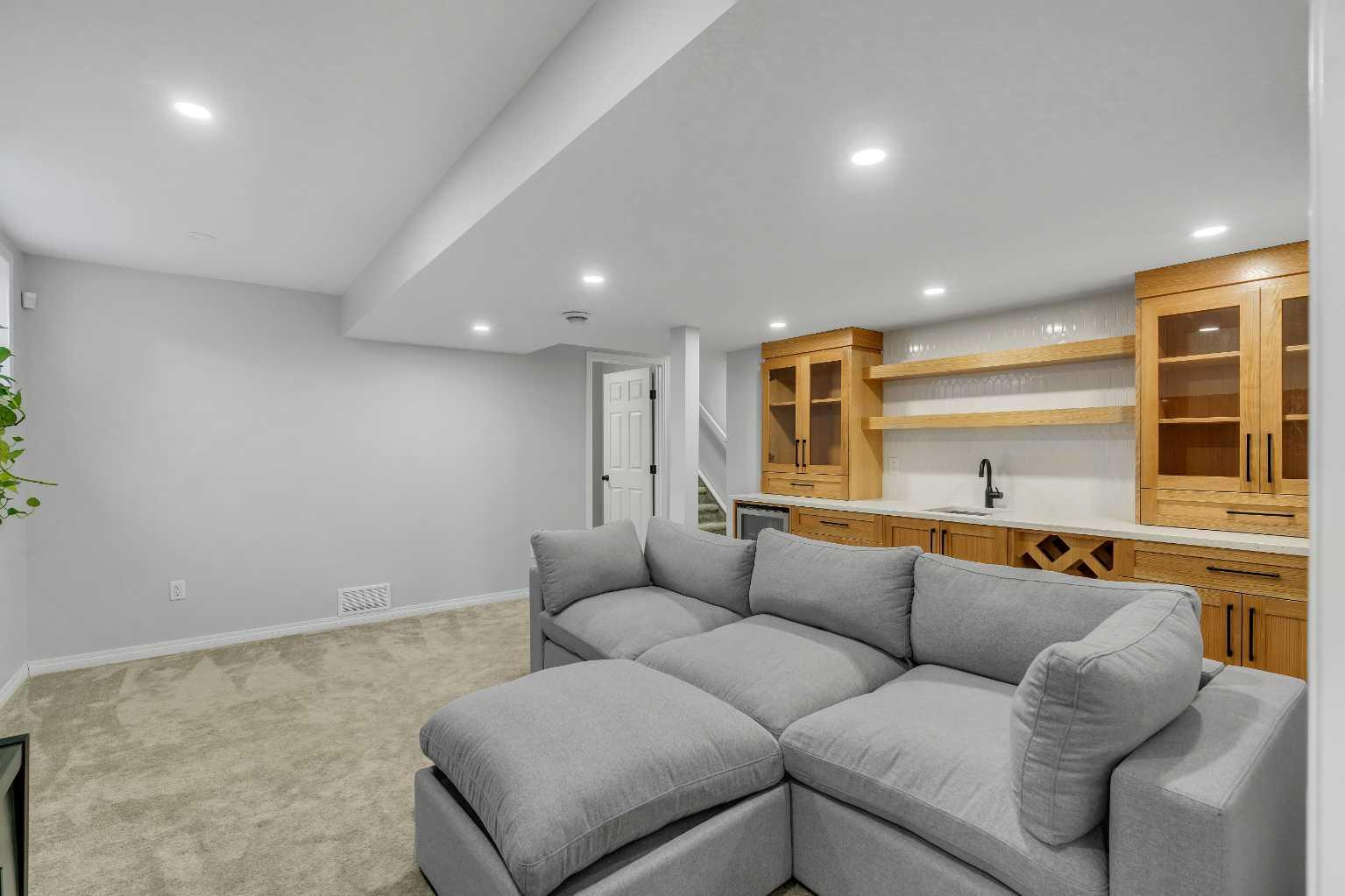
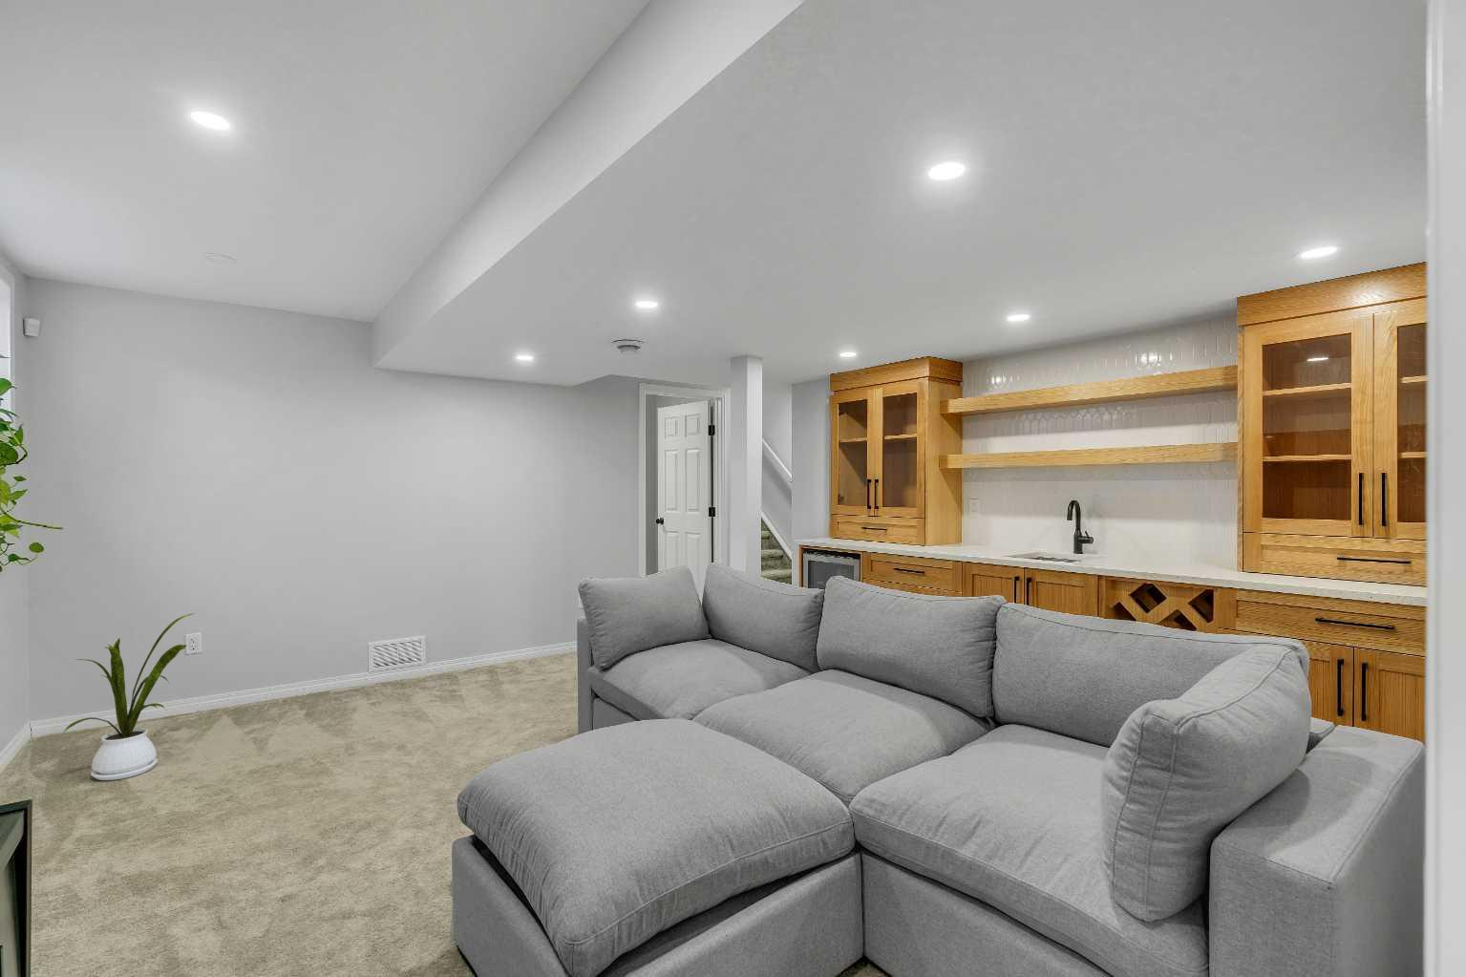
+ house plant [62,612,195,781]
